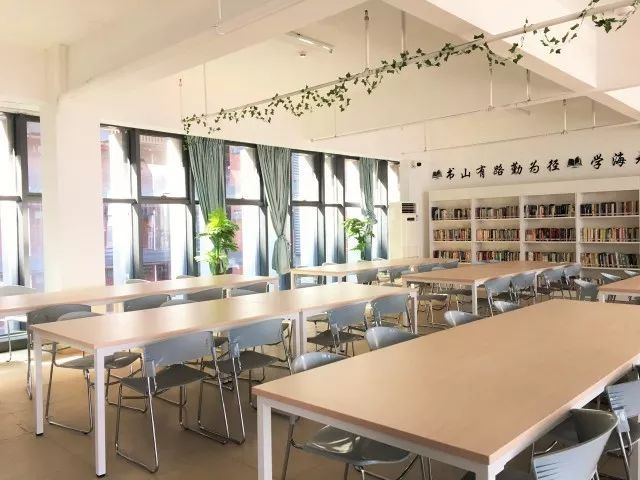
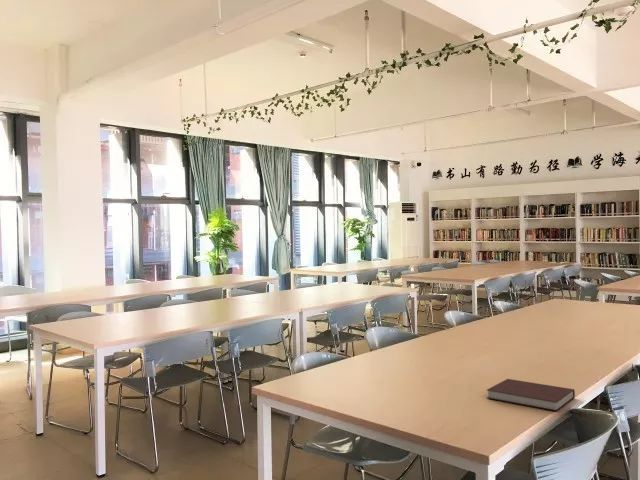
+ notebook [486,378,576,412]
